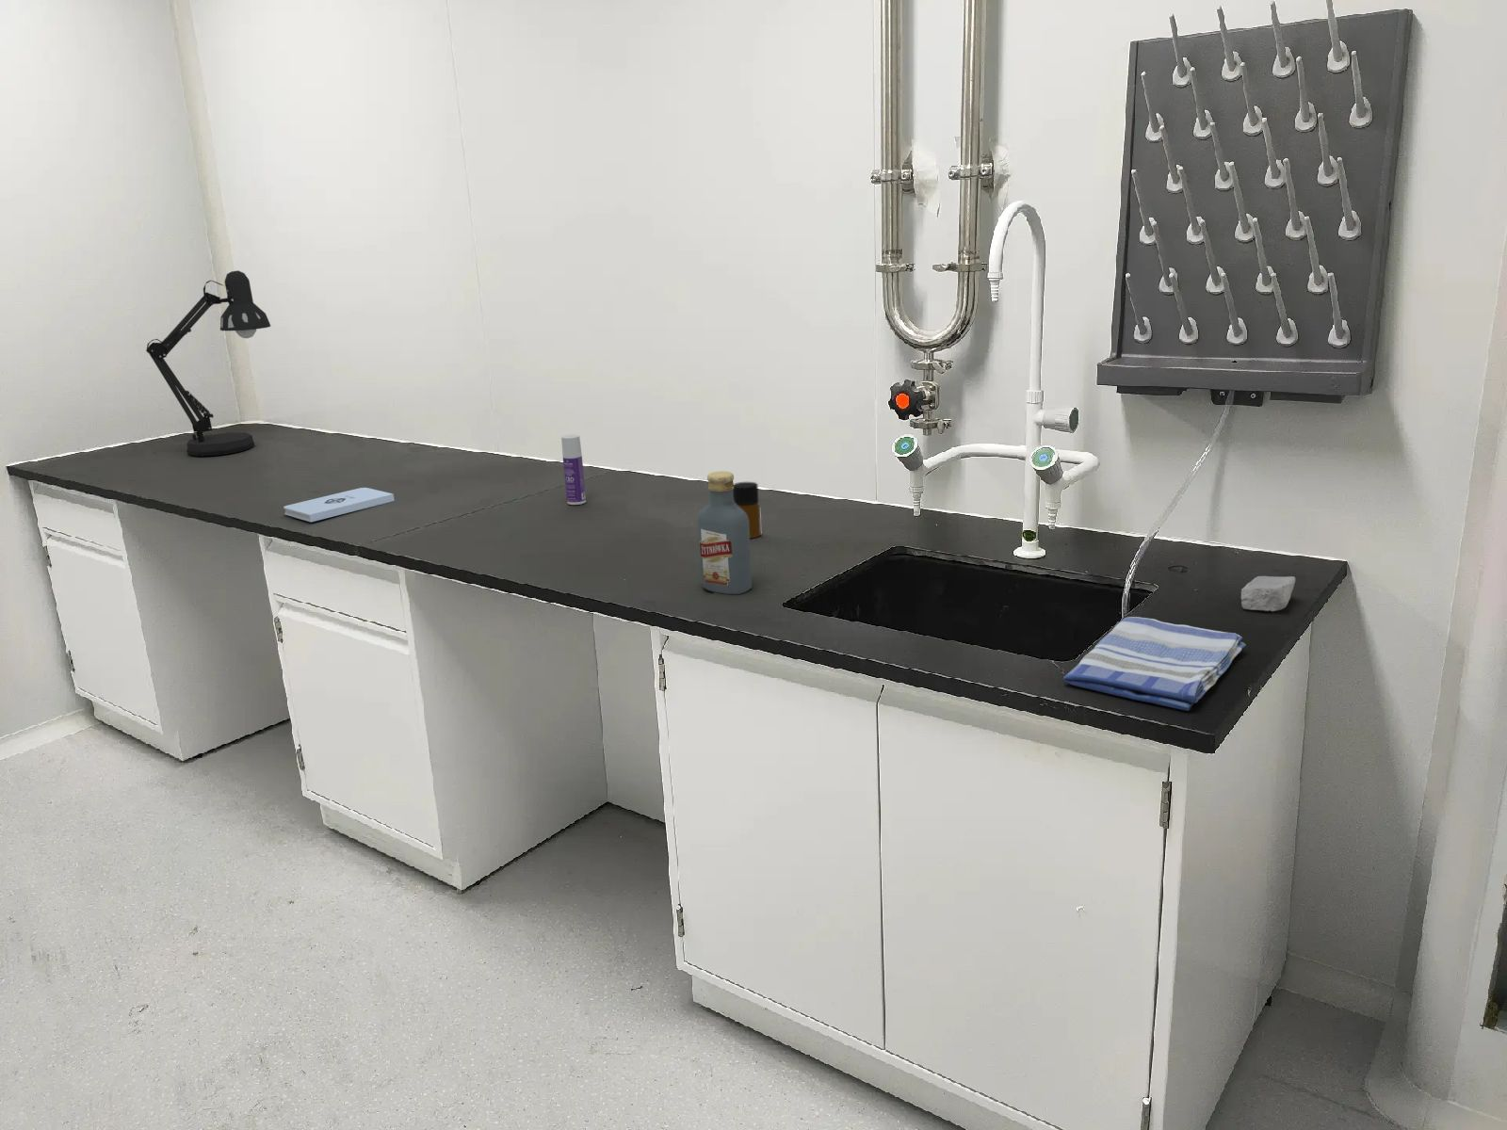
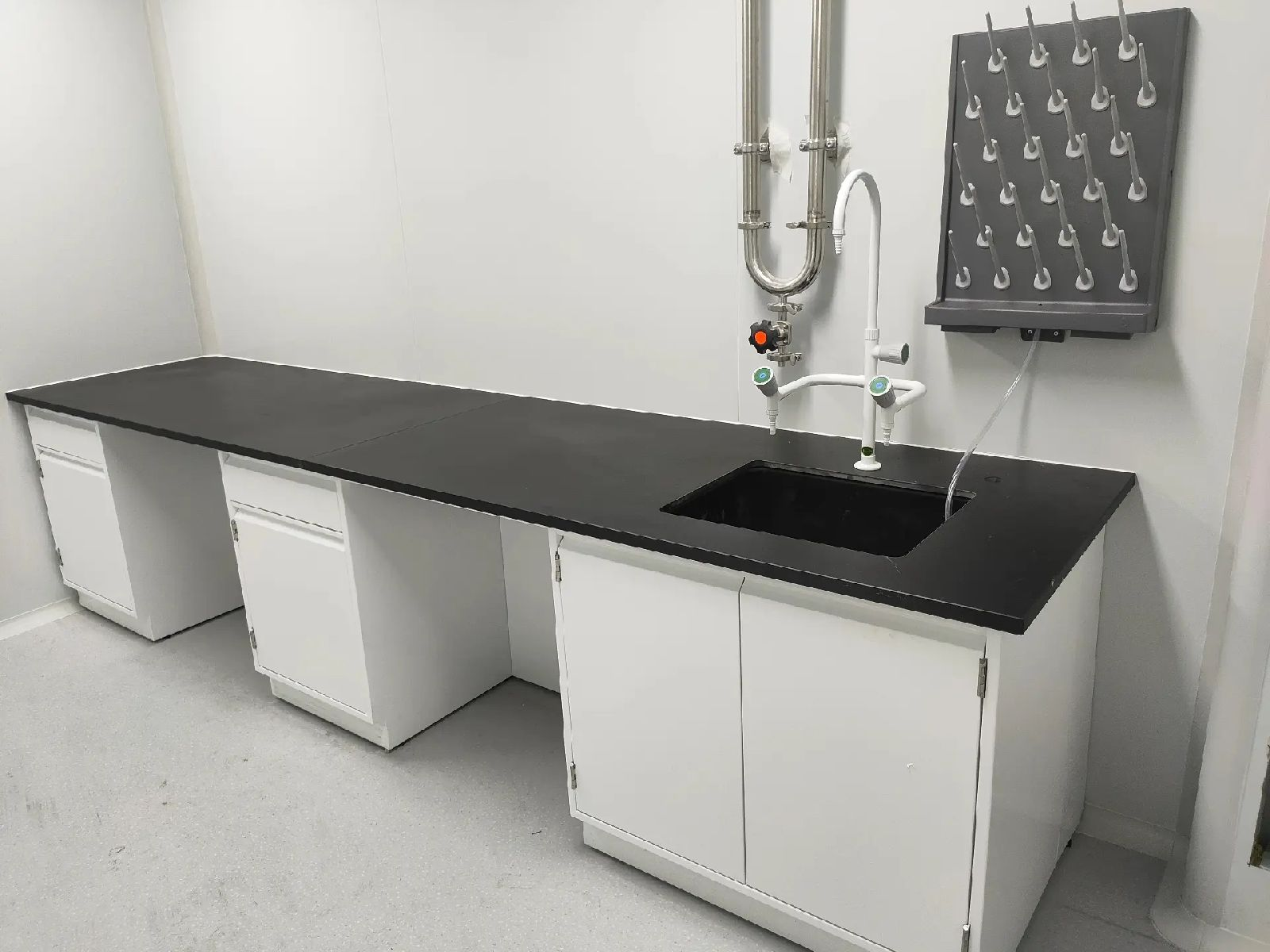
- bottle [560,433,587,506]
- desk lamp [145,271,272,457]
- bottle [733,481,762,539]
- soap bar [1240,576,1296,612]
- vodka [697,470,752,595]
- notepad [282,487,395,522]
- dish towel [1062,616,1247,712]
